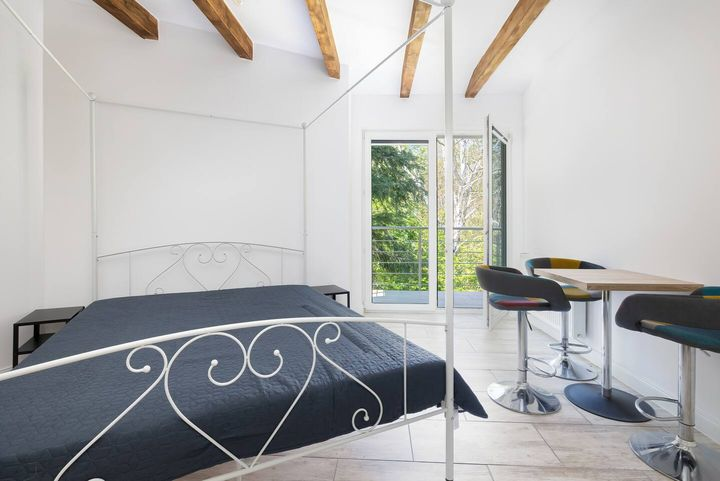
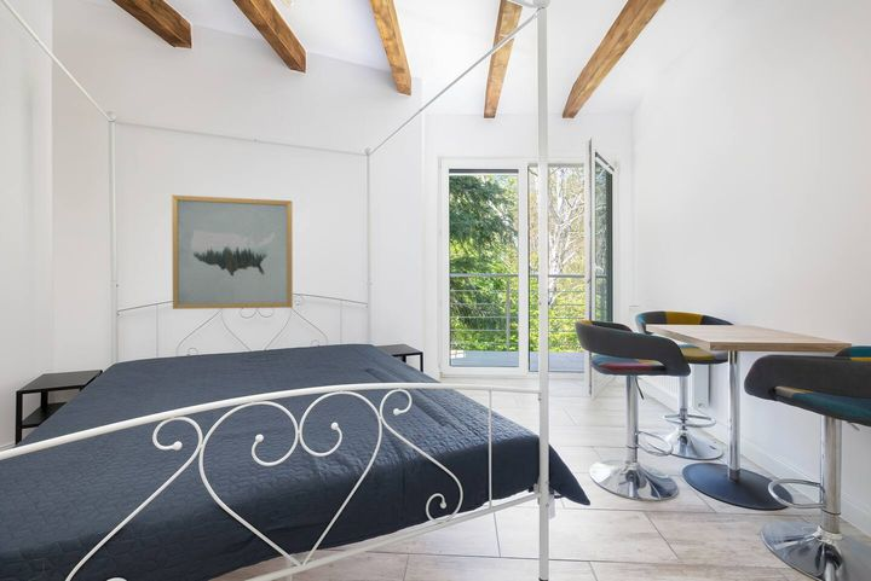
+ wall art [171,194,294,310]
